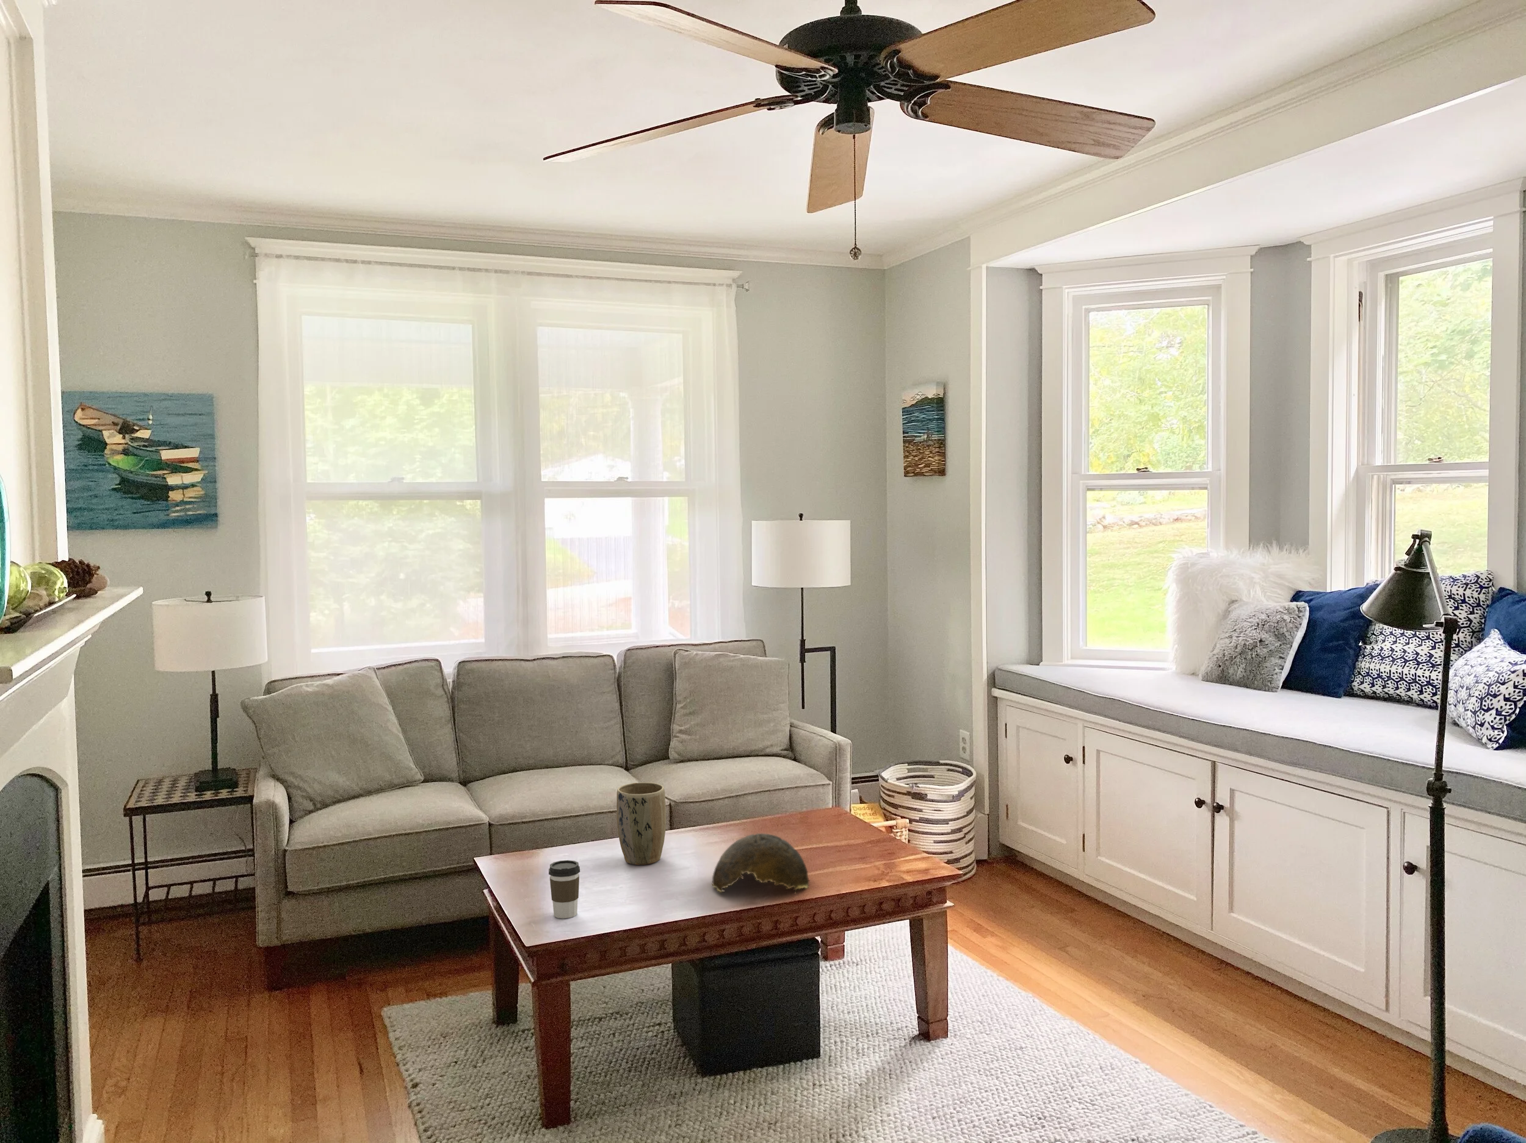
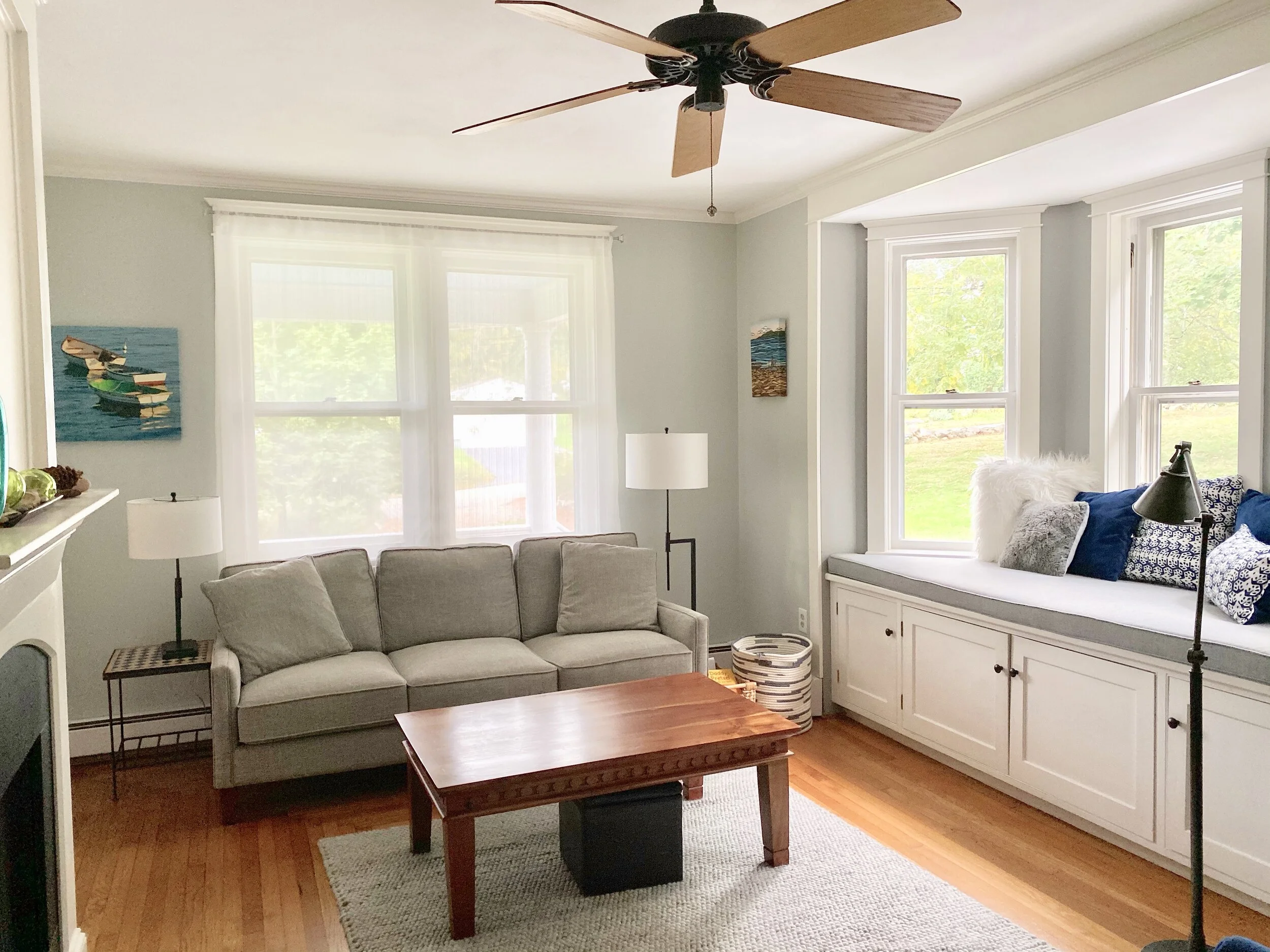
- plant pot [616,782,667,866]
- decorative bowl [711,833,810,894]
- coffee cup [548,860,580,918]
